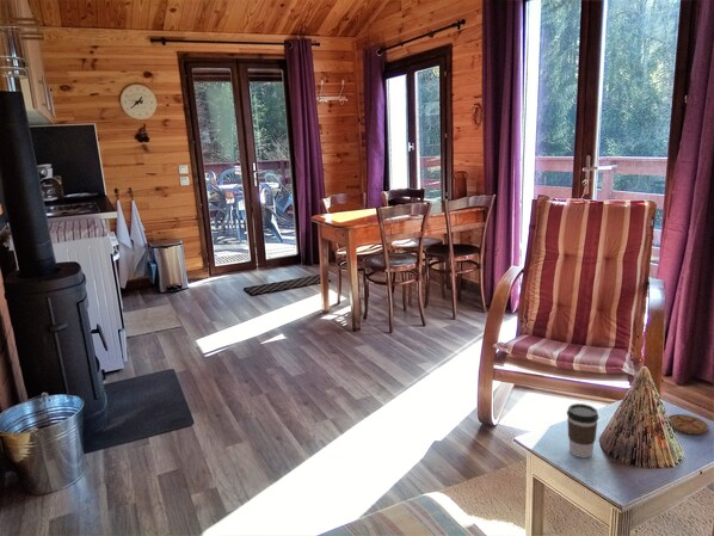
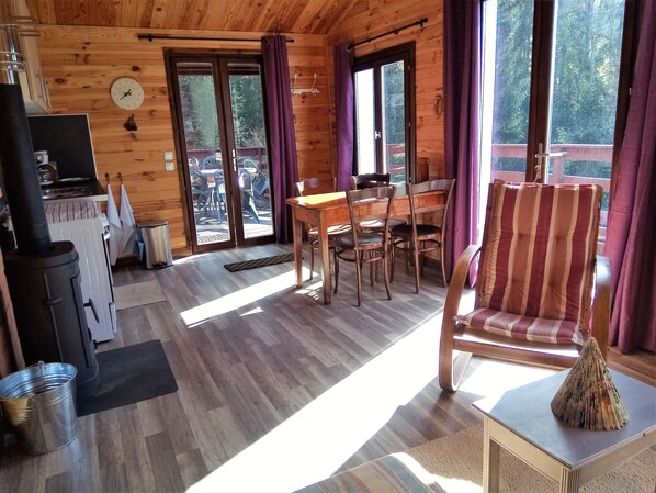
- coffee cup [566,402,599,460]
- coaster [667,413,710,436]
